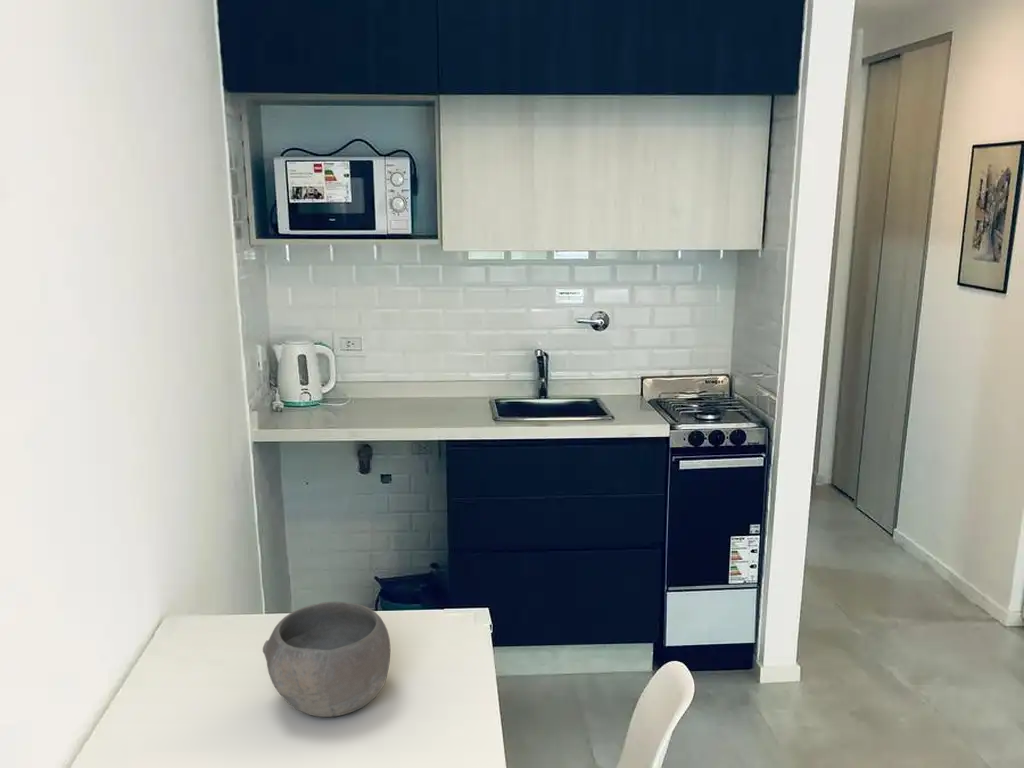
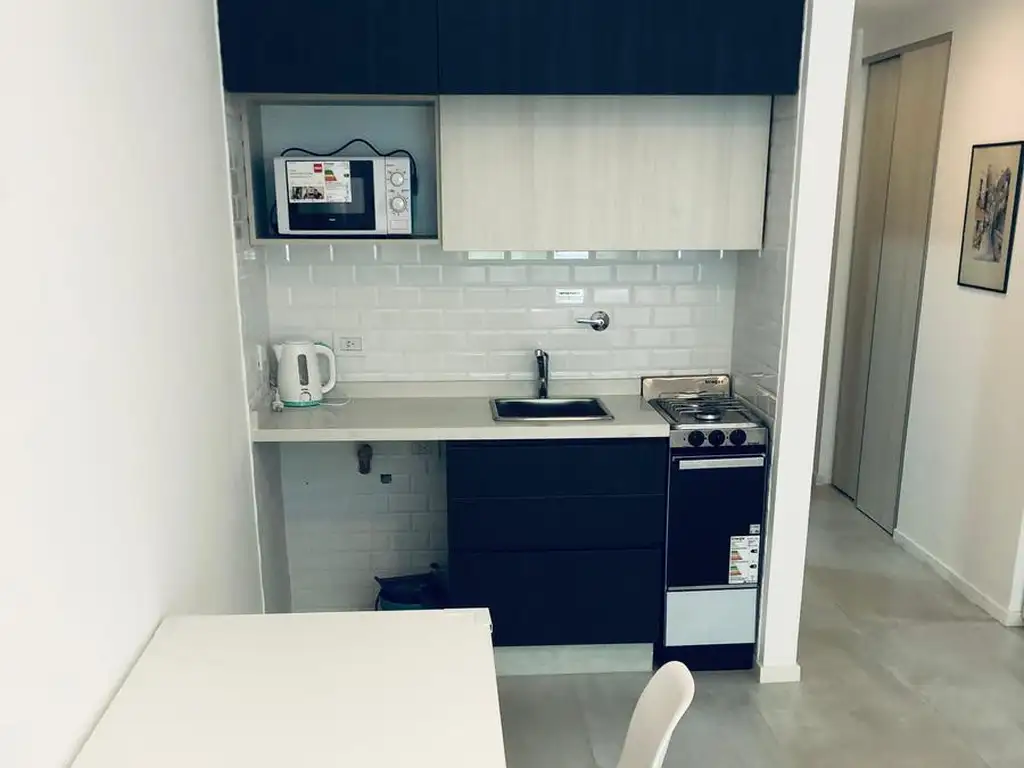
- bowl [262,601,391,718]
